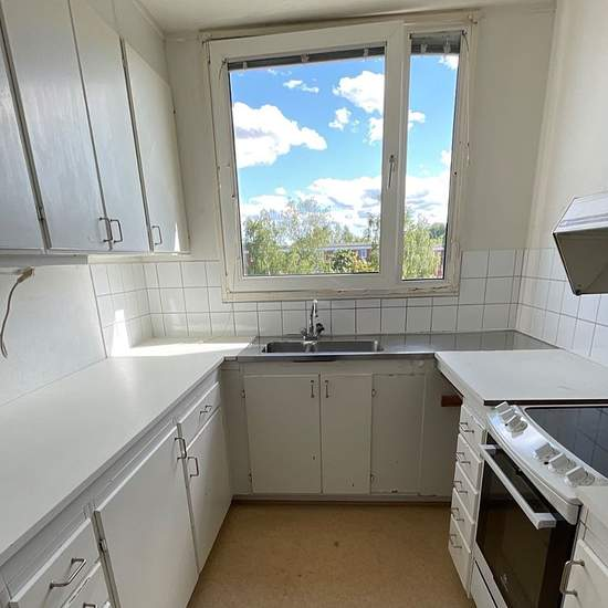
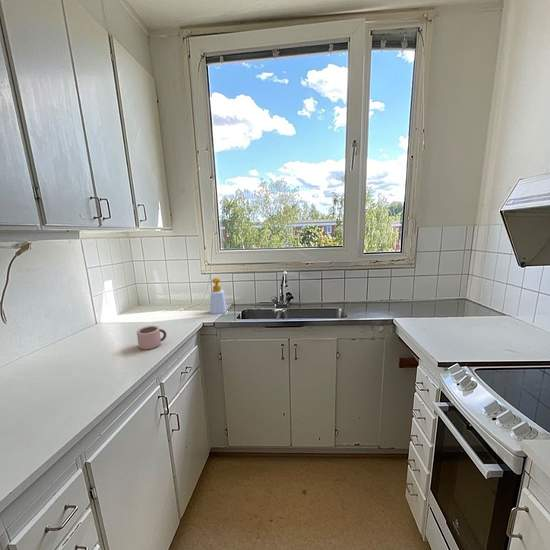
+ soap bottle [209,277,227,315]
+ mug [136,325,167,350]
